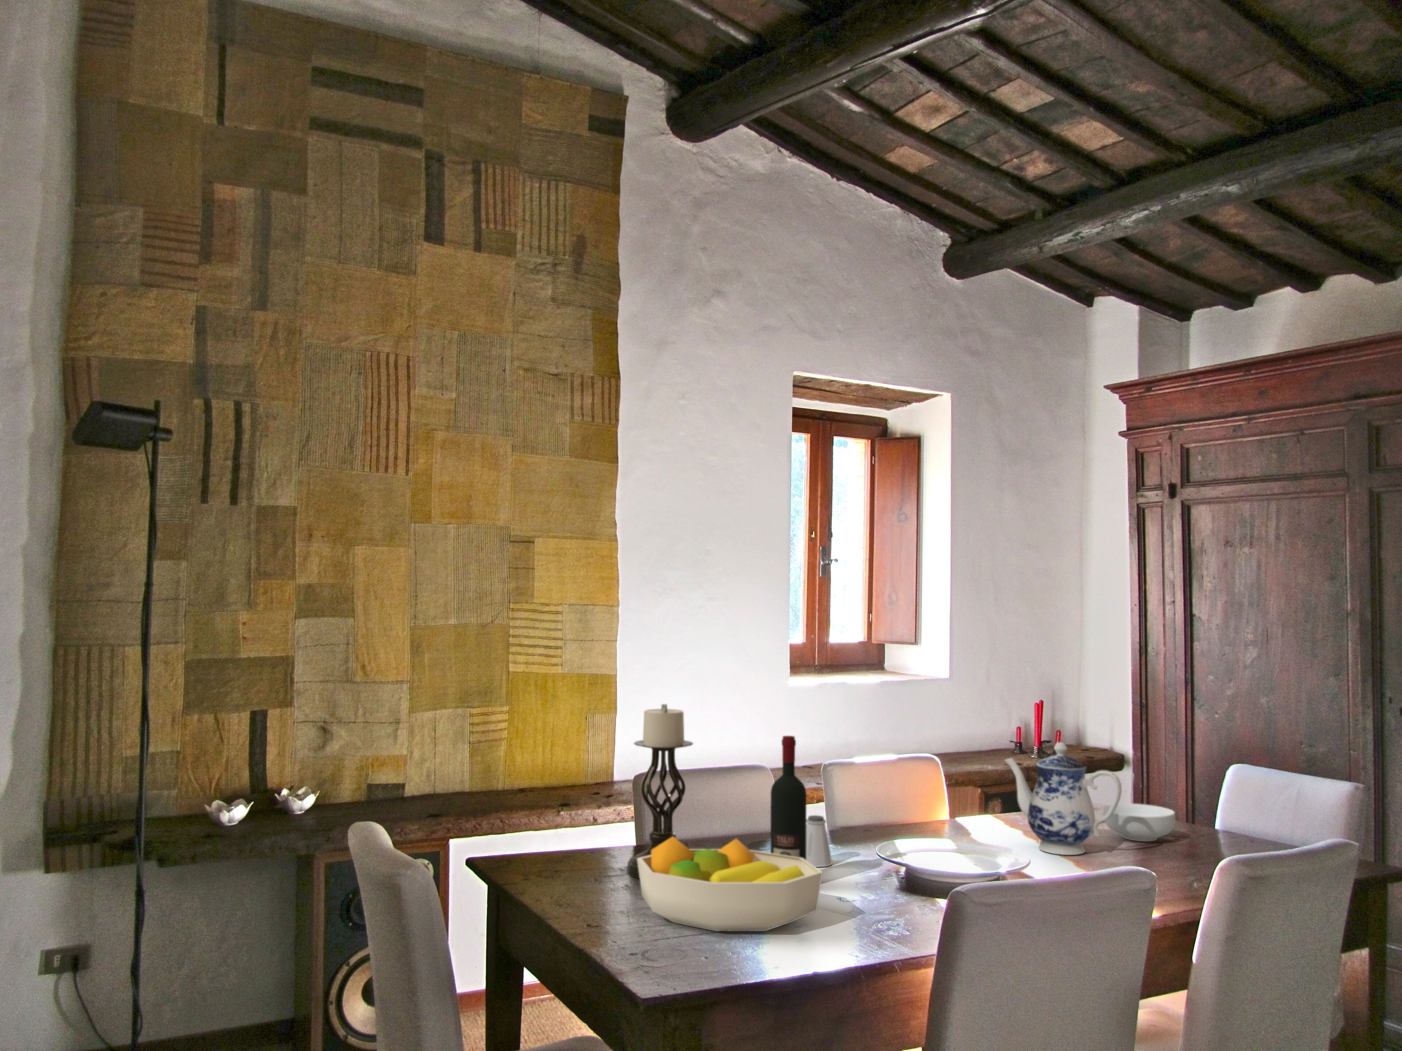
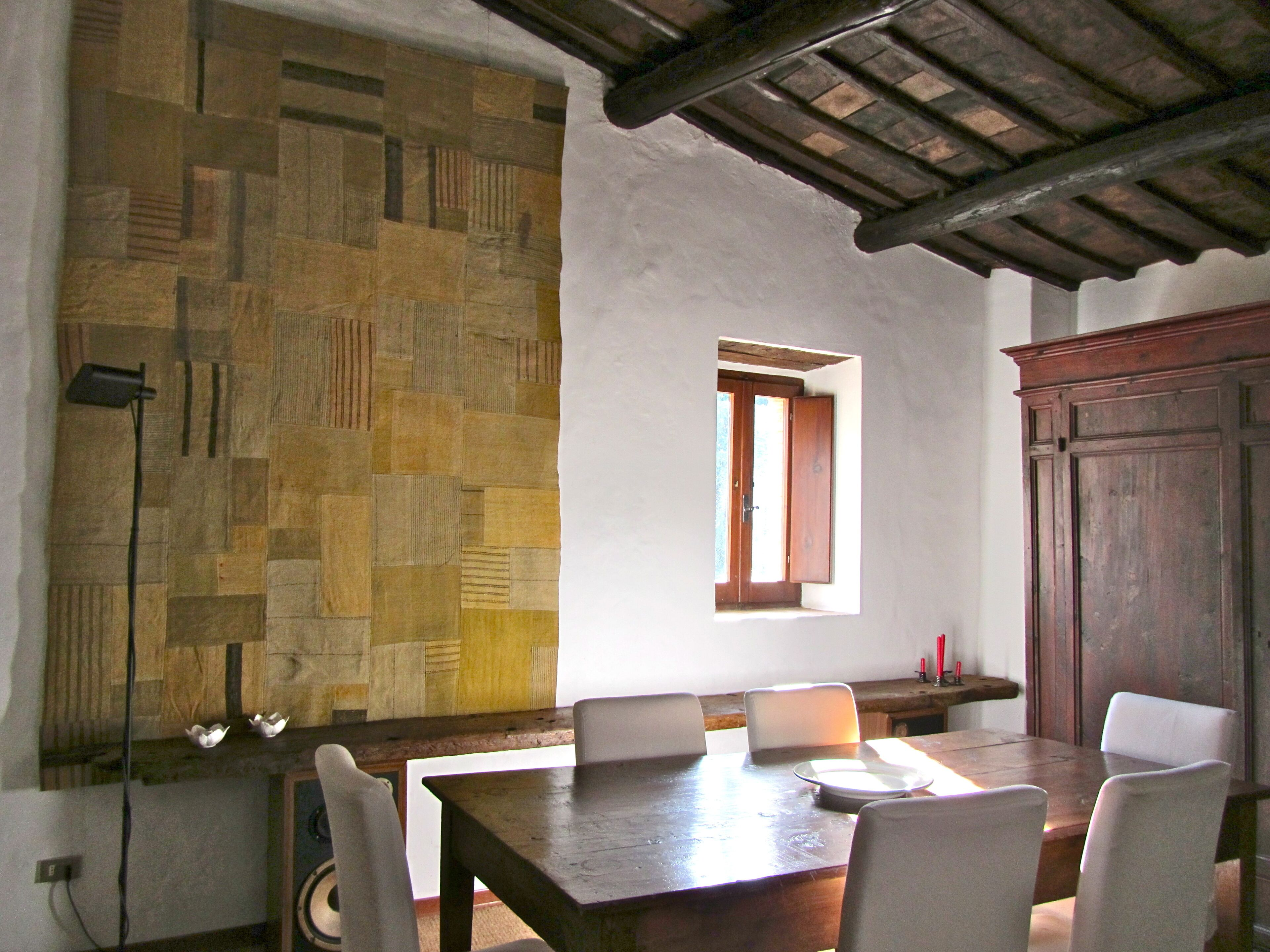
- teapot [1003,742,1123,856]
- fruit bowl [637,837,824,932]
- saltshaker [806,815,832,868]
- cereal bowl [1103,803,1176,842]
- candle holder [626,703,693,879]
- alcohol [771,735,807,860]
